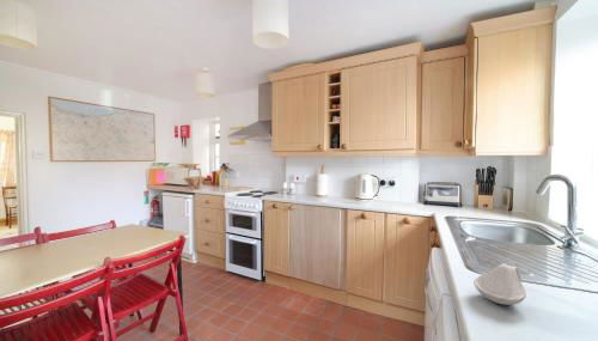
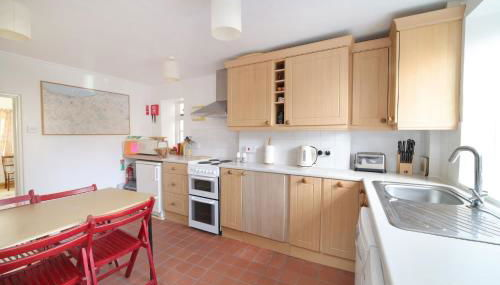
- spoon rest [472,263,527,306]
